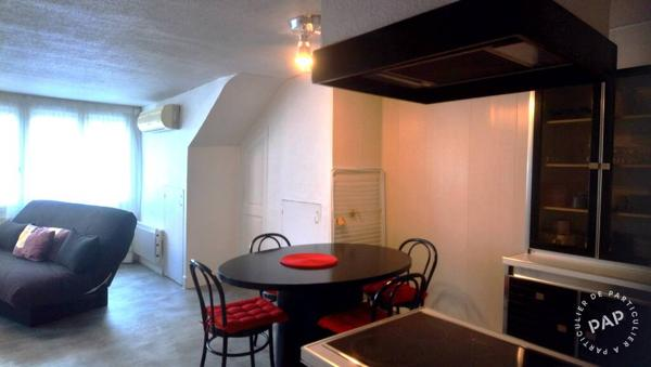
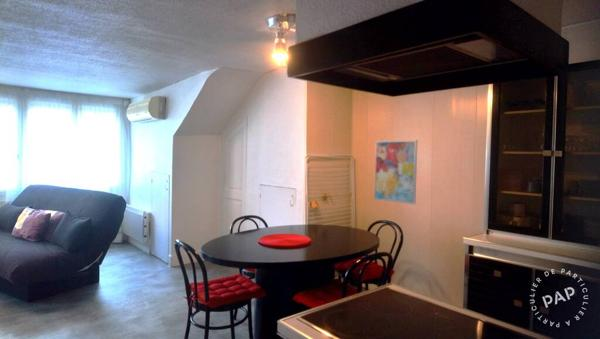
+ wall art [373,139,419,205]
